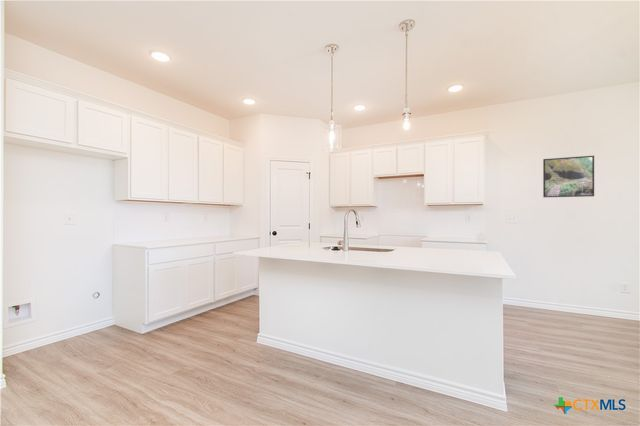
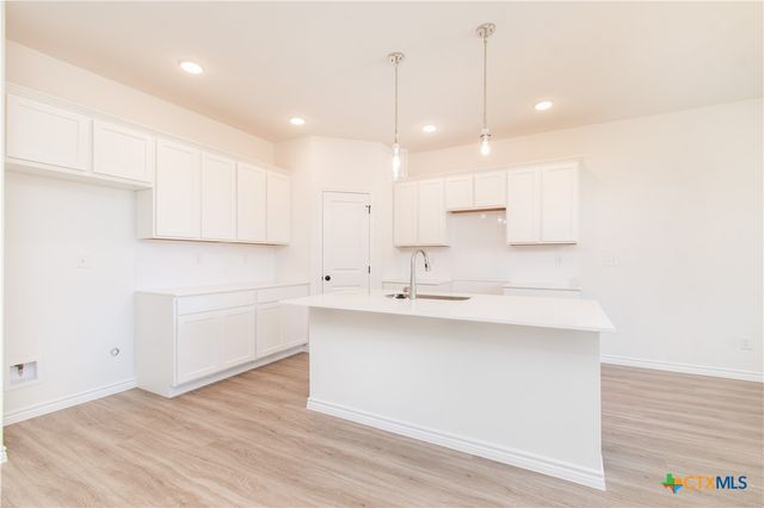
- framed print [542,155,595,198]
